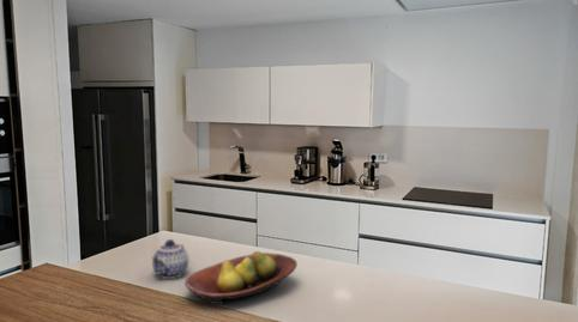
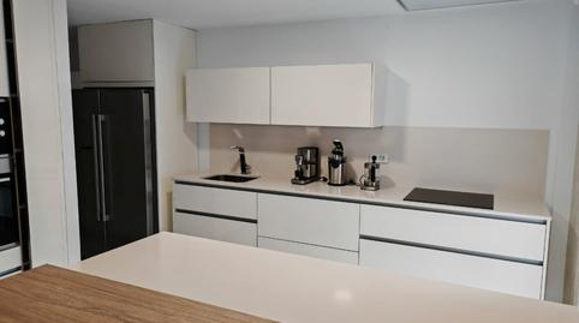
- fruit bowl [183,250,299,305]
- teapot [151,238,189,280]
